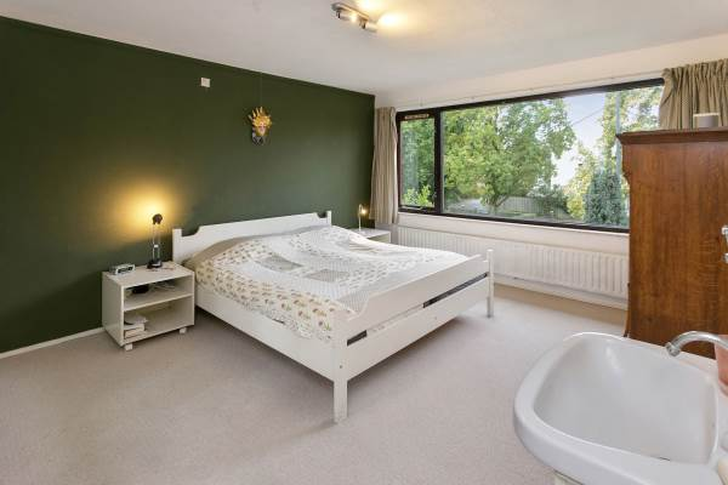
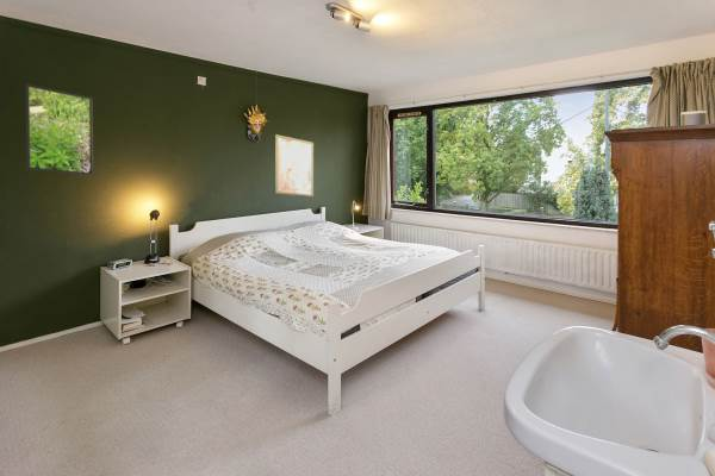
+ wall art [274,133,315,198]
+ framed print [25,83,94,176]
